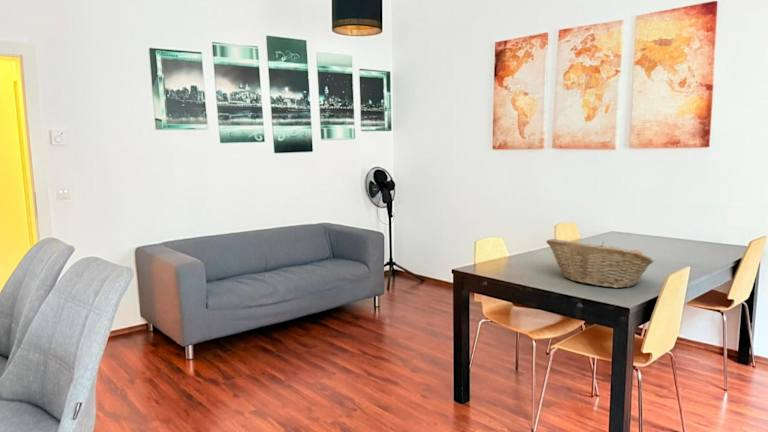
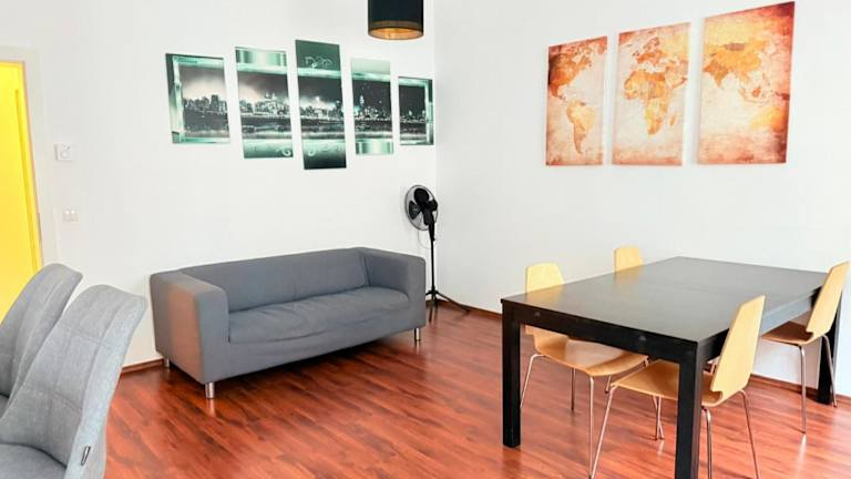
- fruit basket [545,238,655,289]
